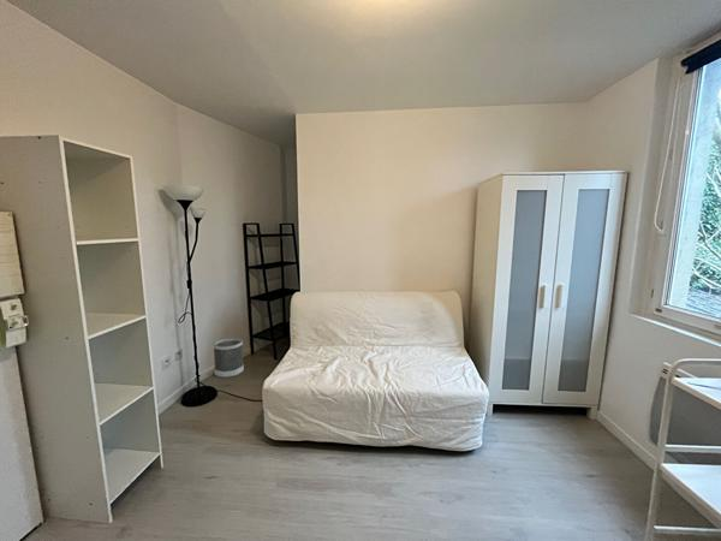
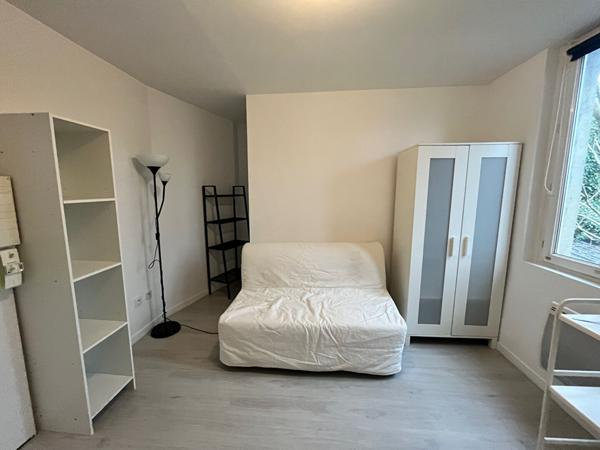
- wastebasket [213,337,245,379]
